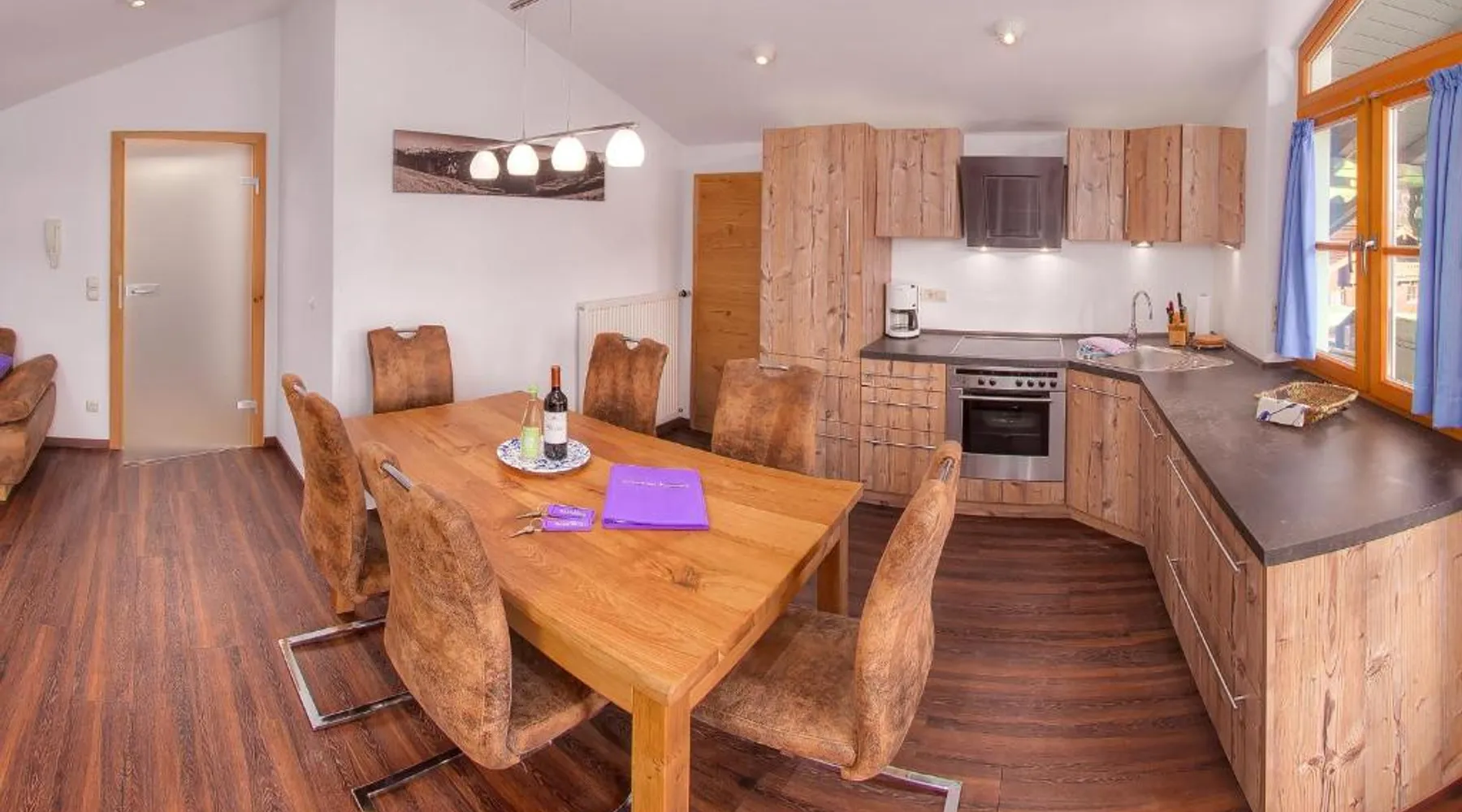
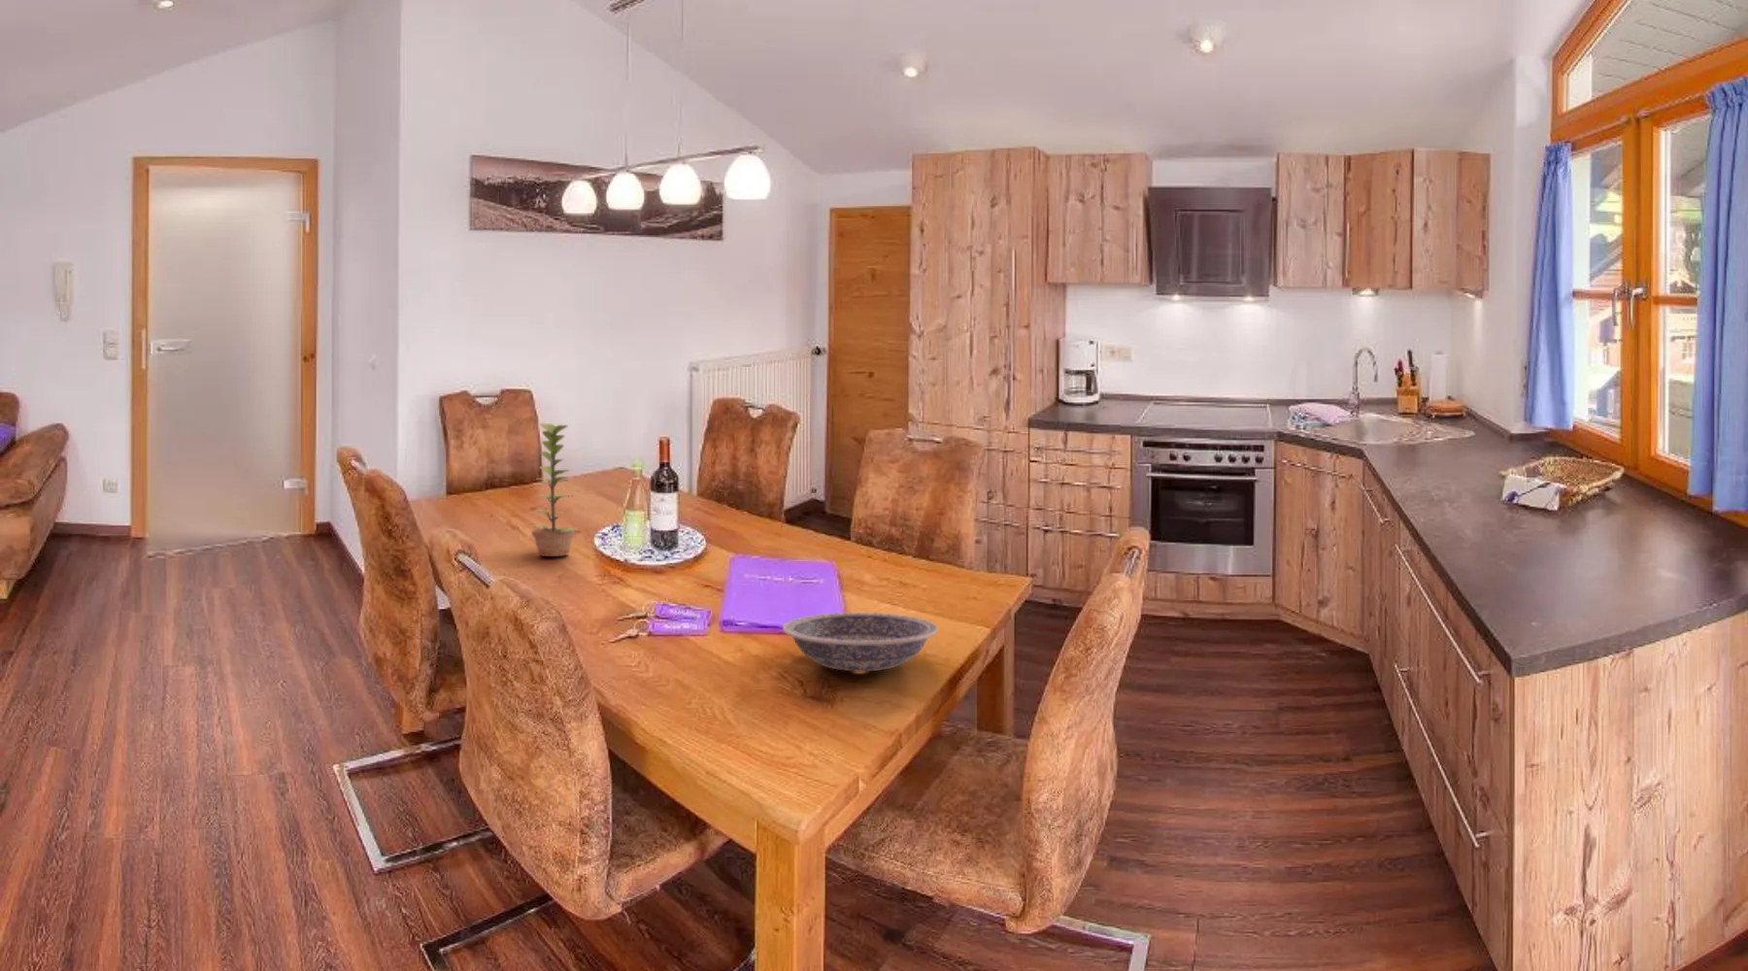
+ bowl [782,612,939,673]
+ plant [530,422,576,557]
